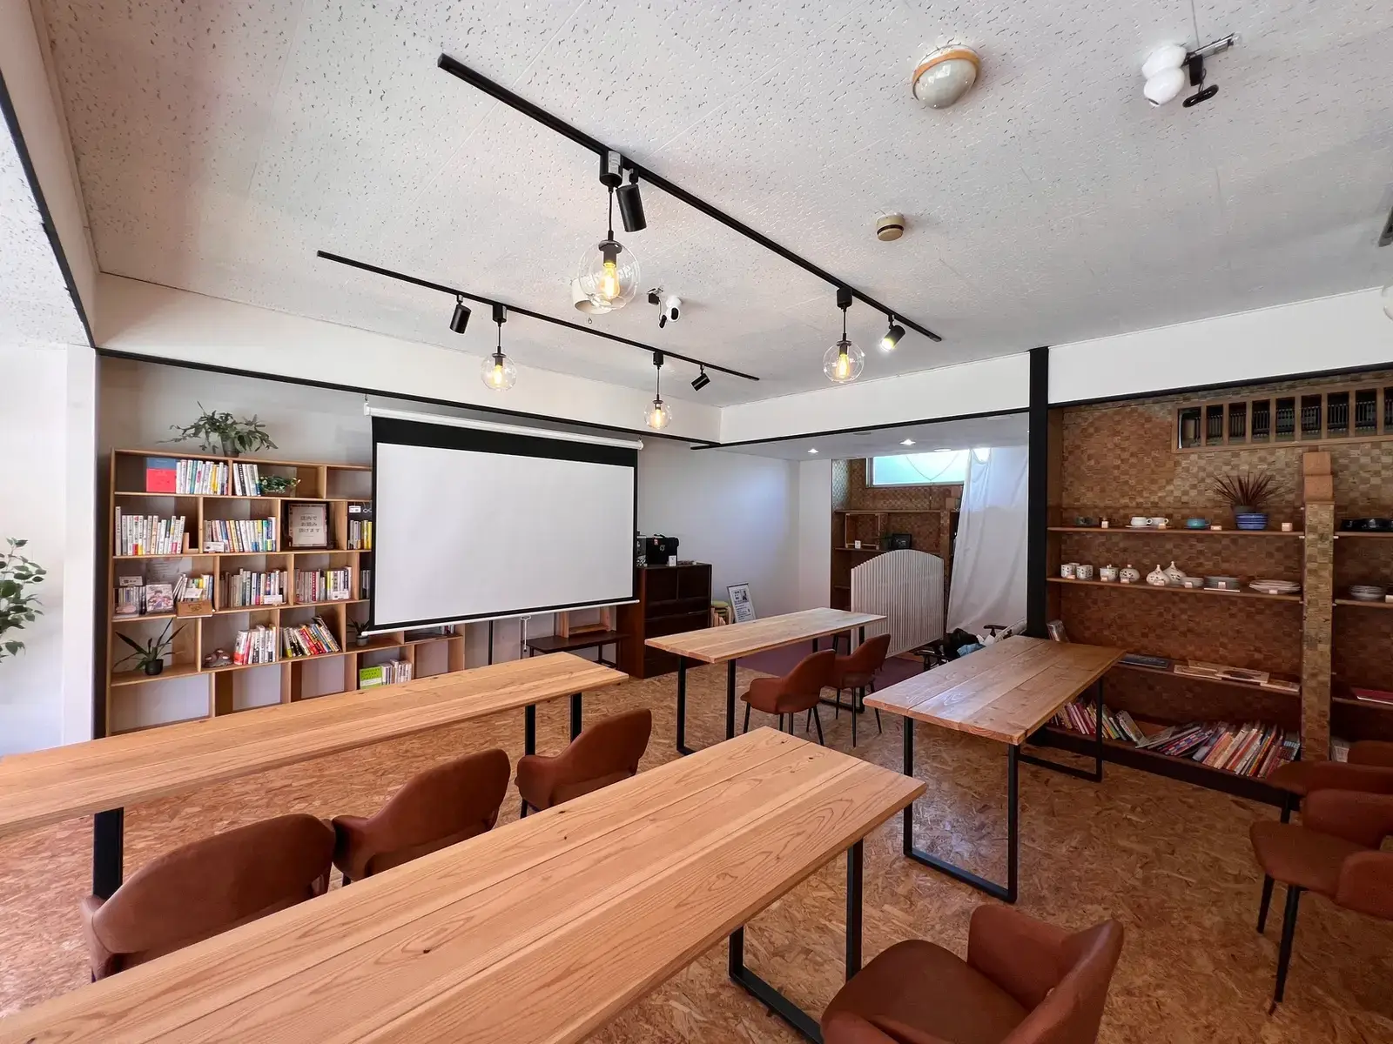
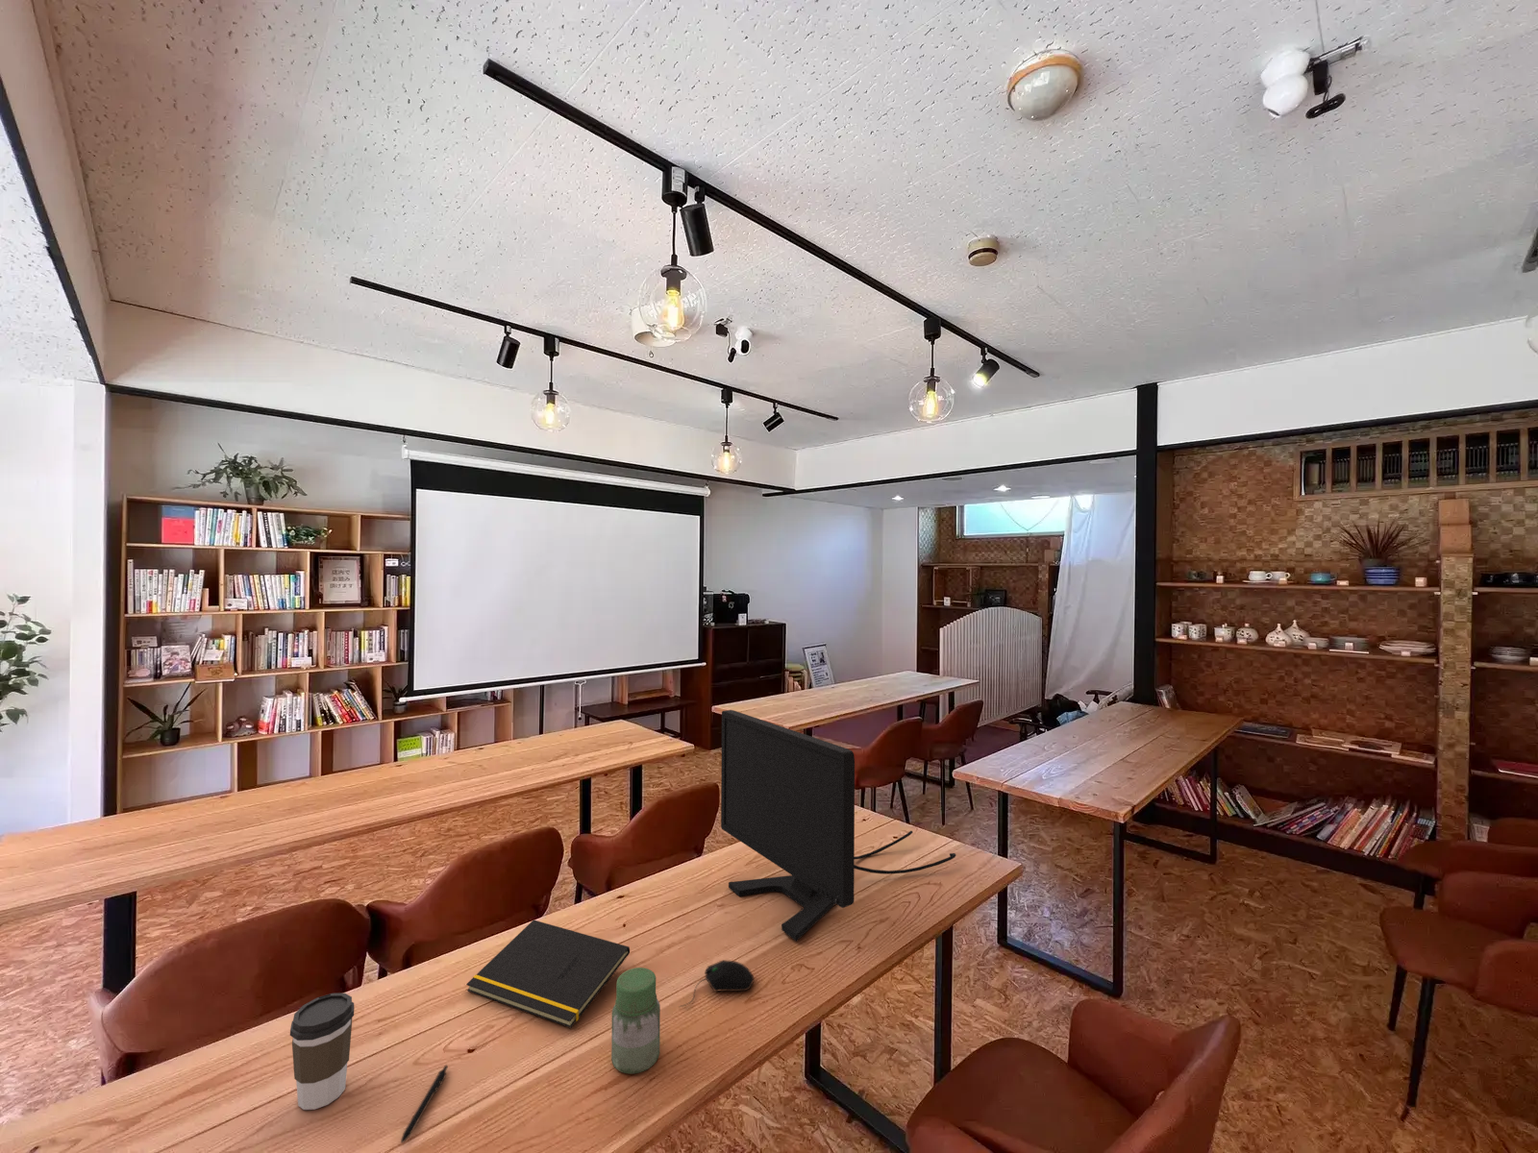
+ coffee cup [289,993,356,1111]
+ computer monitor [721,709,957,942]
+ pen [400,1065,449,1145]
+ notepad [465,919,631,1029]
+ jar [610,966,661,1075]
+ computer mouse [678,959,754,1008]
